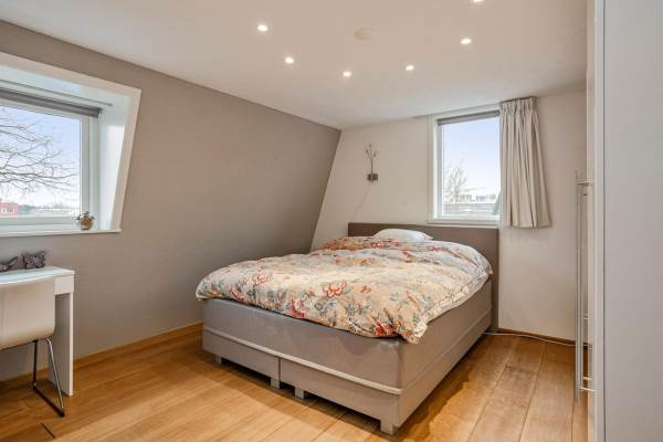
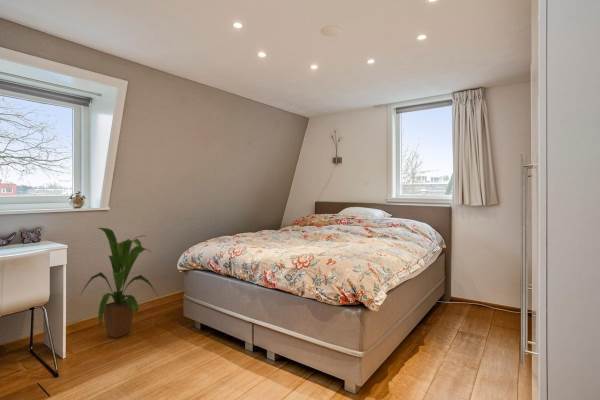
+ house plant [80,227,162,339]
